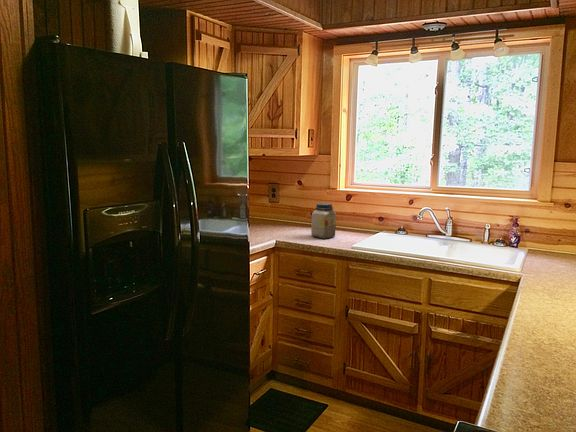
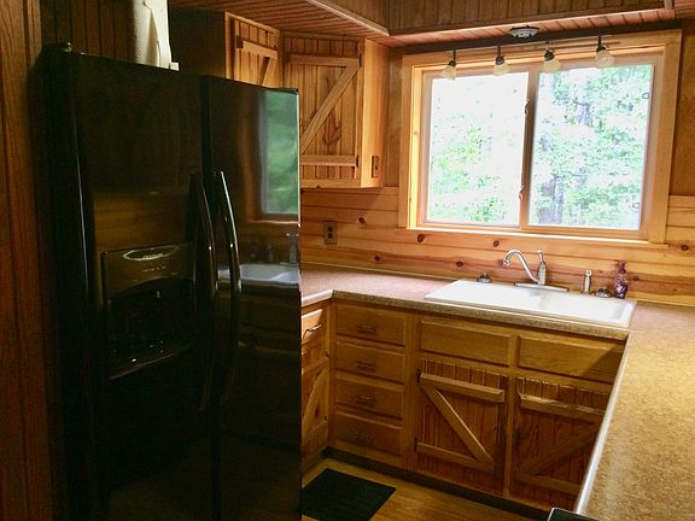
- jar [310,202,337,240]
